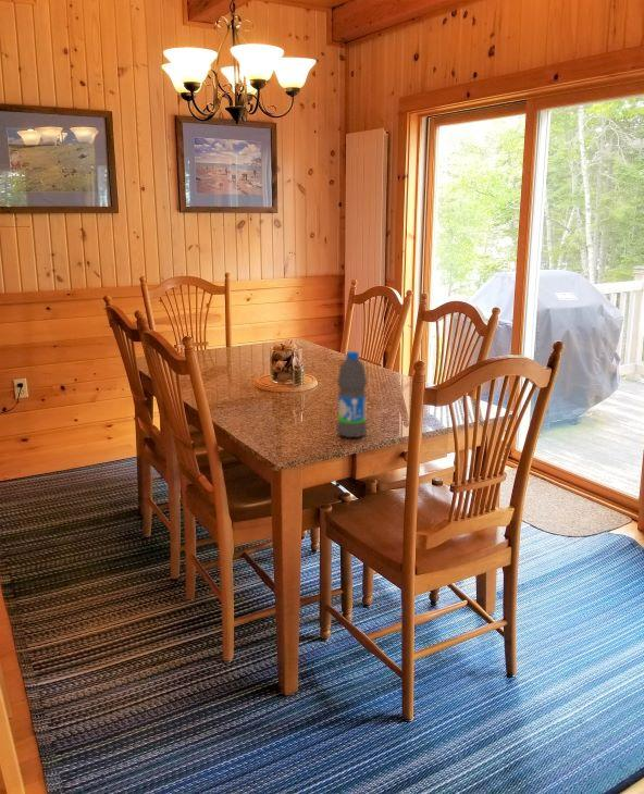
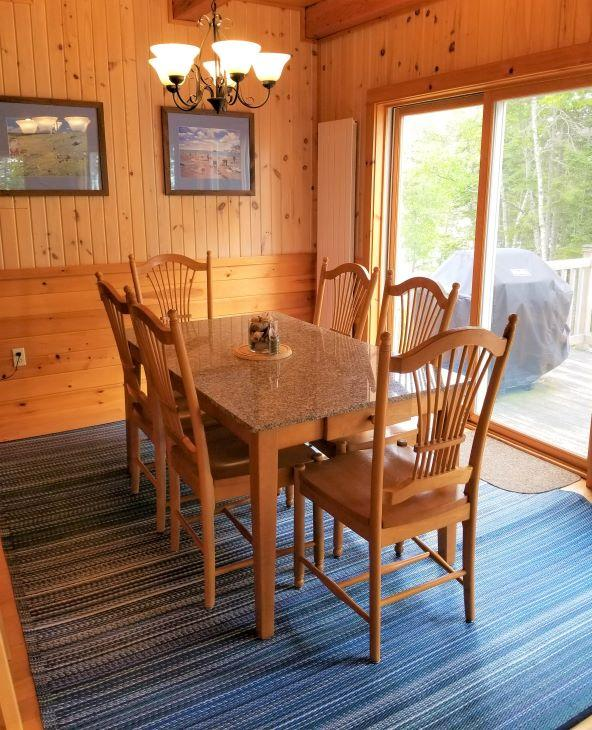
- water bottle [336,350,368,438]
